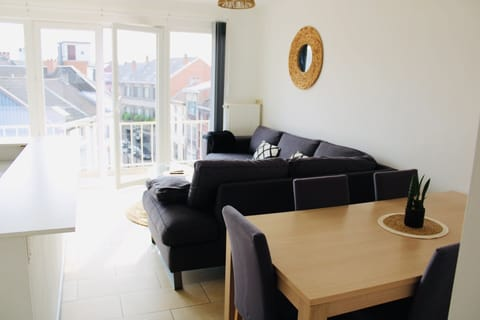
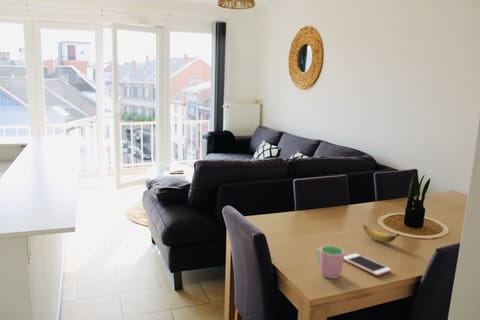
+ cup [315,245,345,279]
+ banana [363,224,400,244]
+ cell phone [344,252,392,277]
